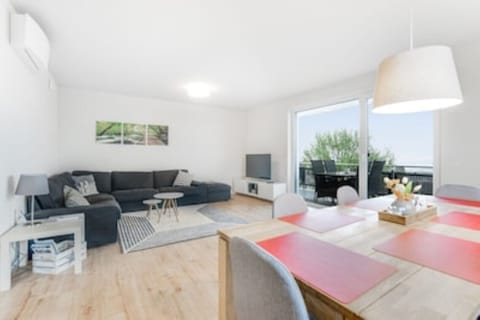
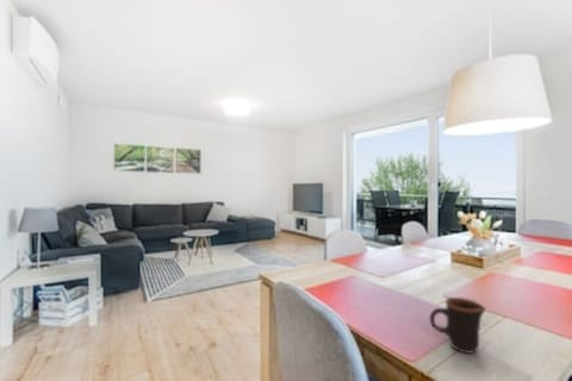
+ mug [428,296,487,355]
